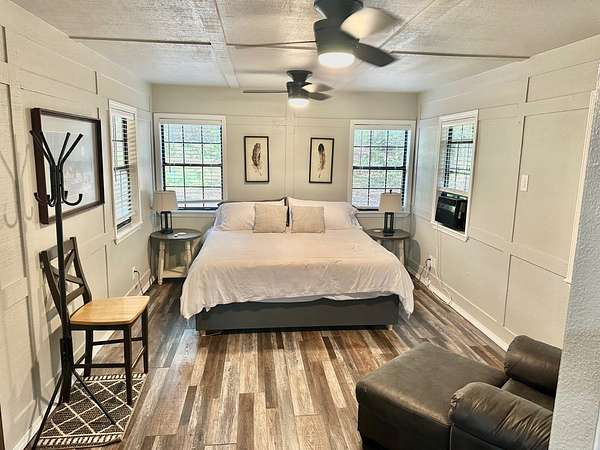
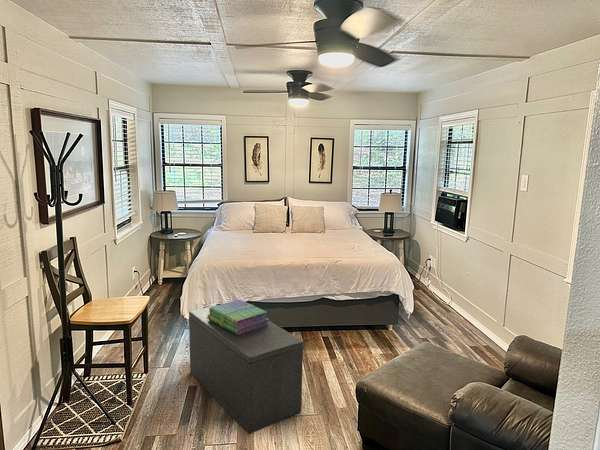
+ stack of books [207,298,270,335]
+ bench [188,306,305,435]
